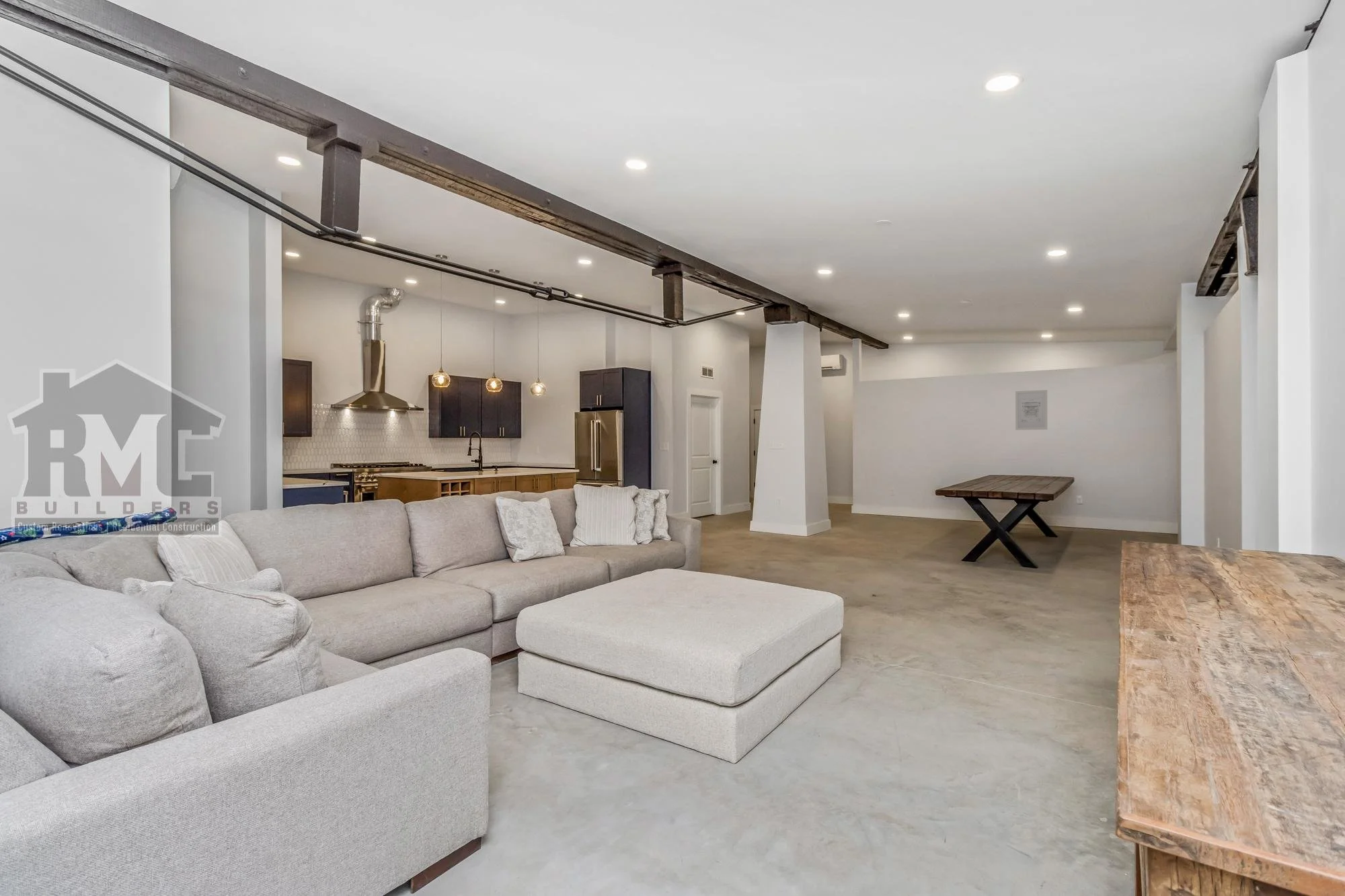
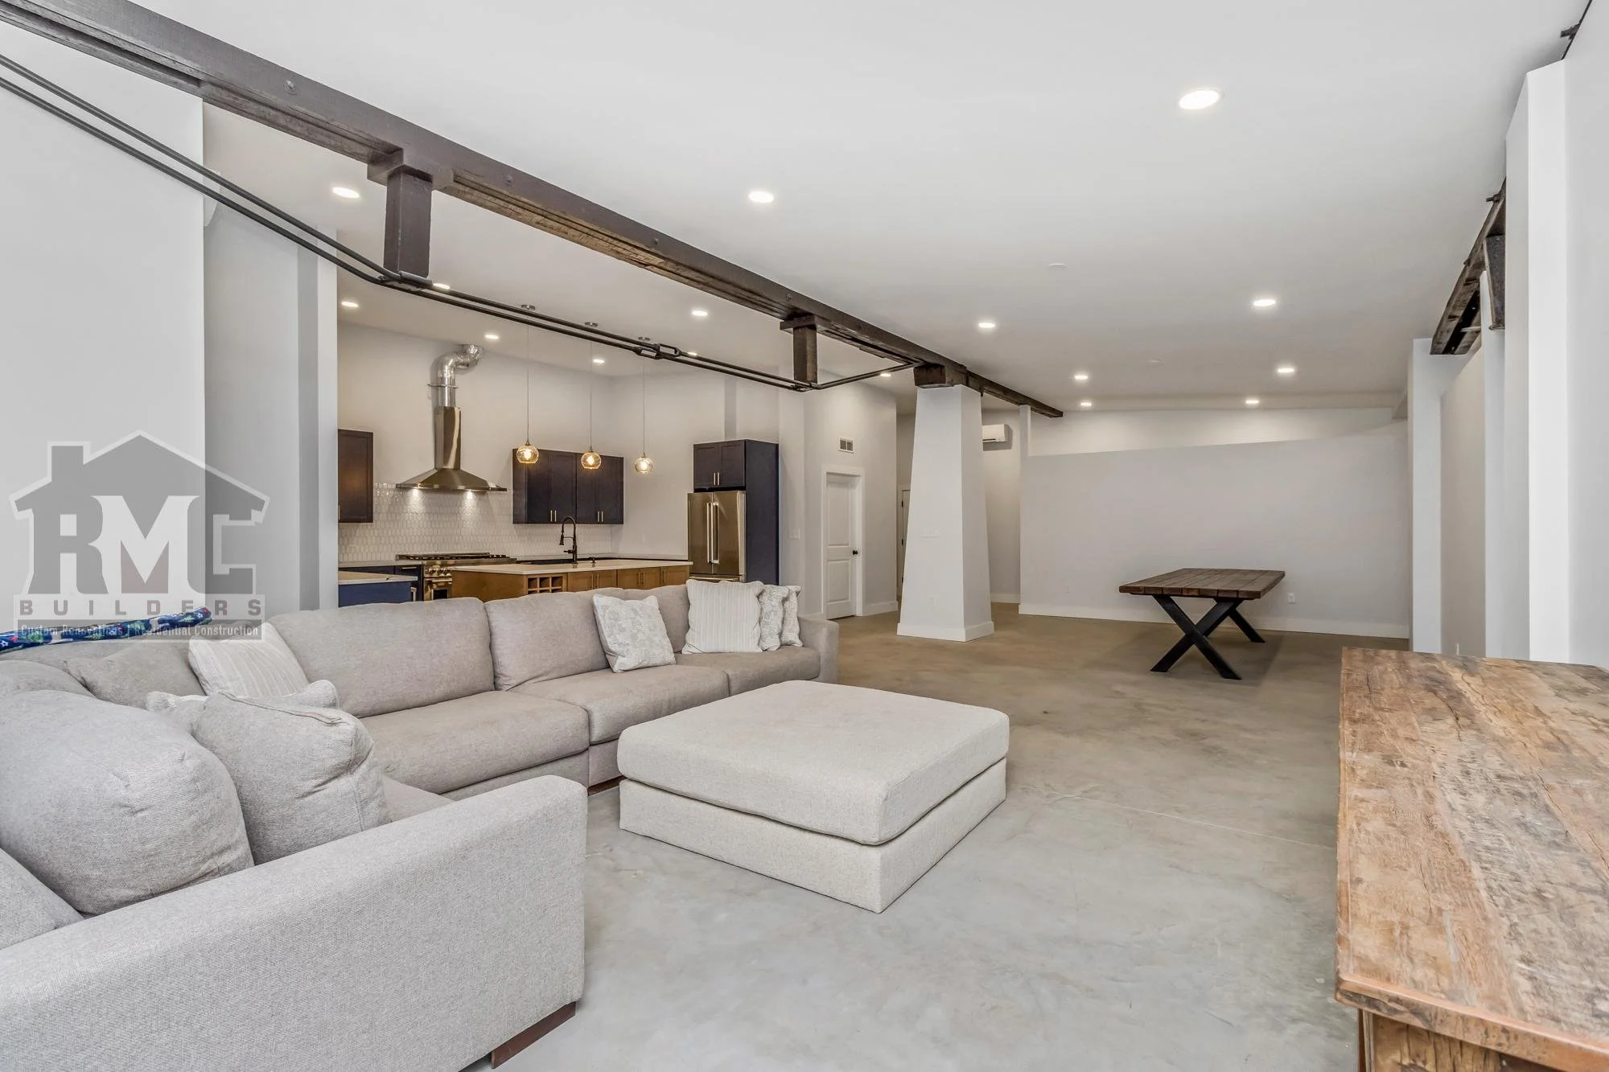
- wall art [1015,389,1048,431]
